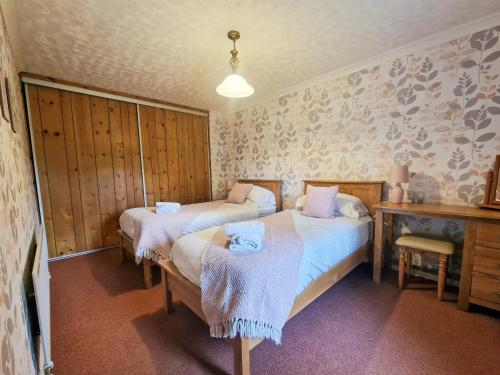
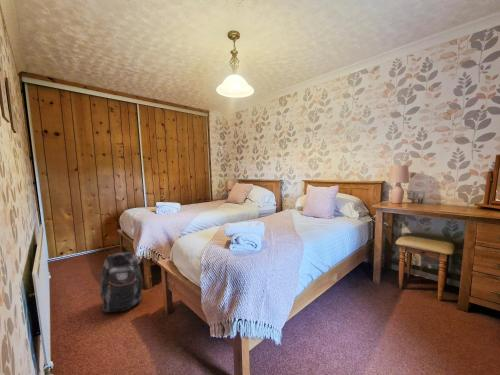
+ backpack [99,251,143,313]
